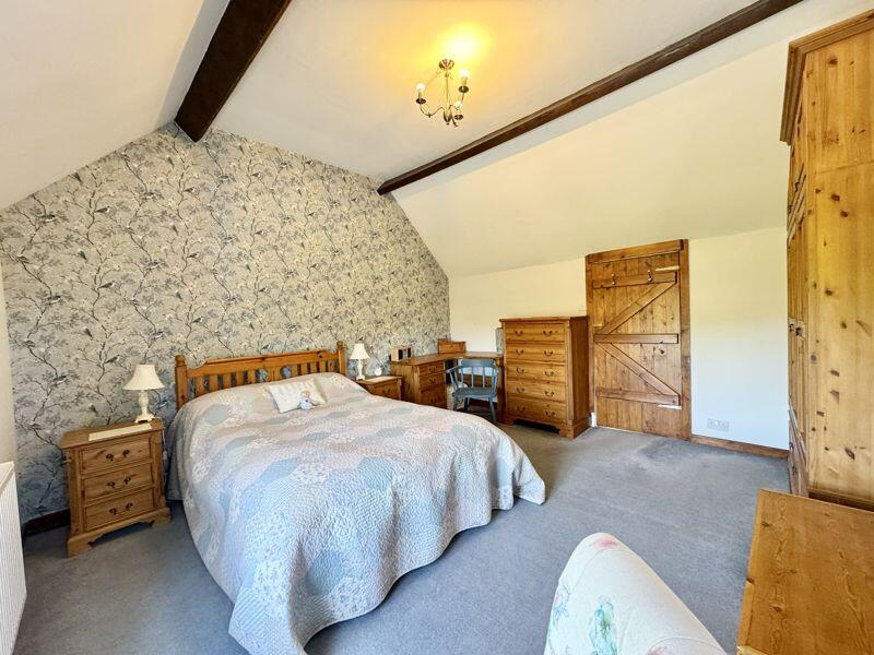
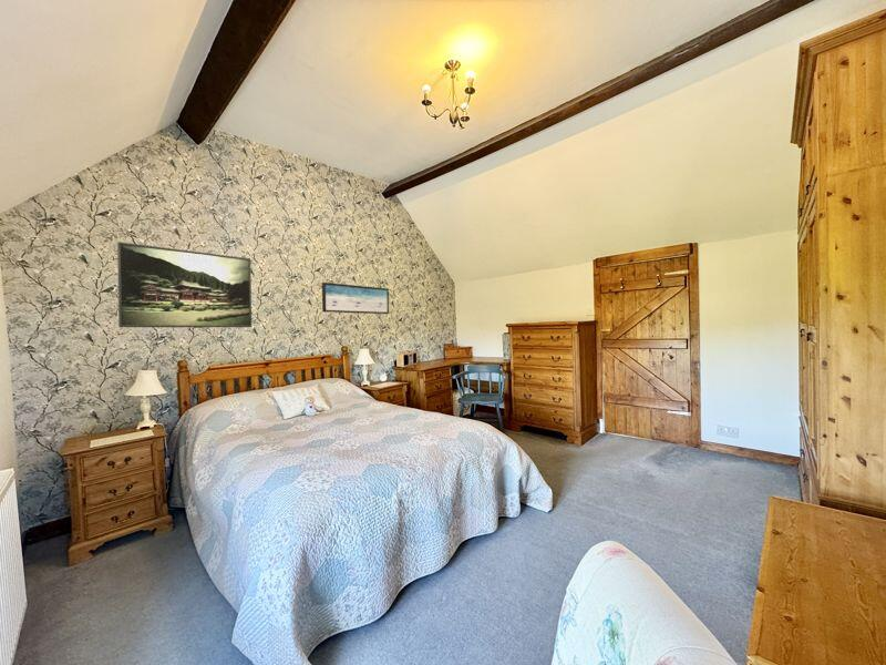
+ wall art [321,282,390,315]
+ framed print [116,241,253,328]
